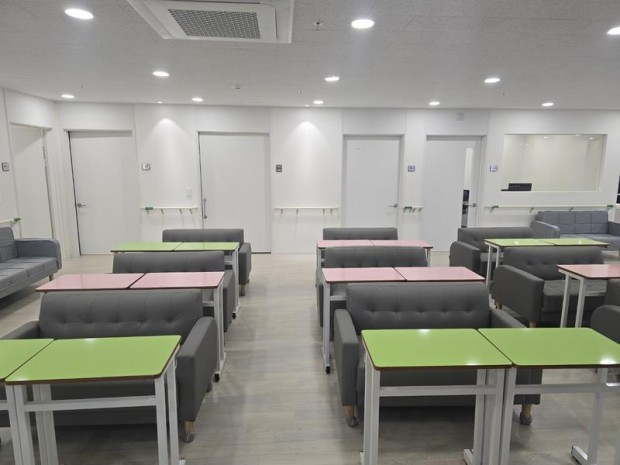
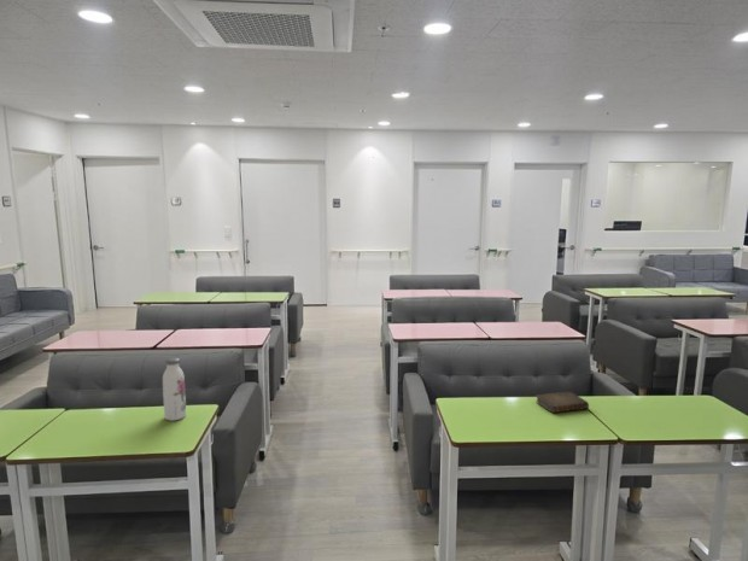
+ book [534,390,590,414]
+ water bottle [162,357,187,422]
